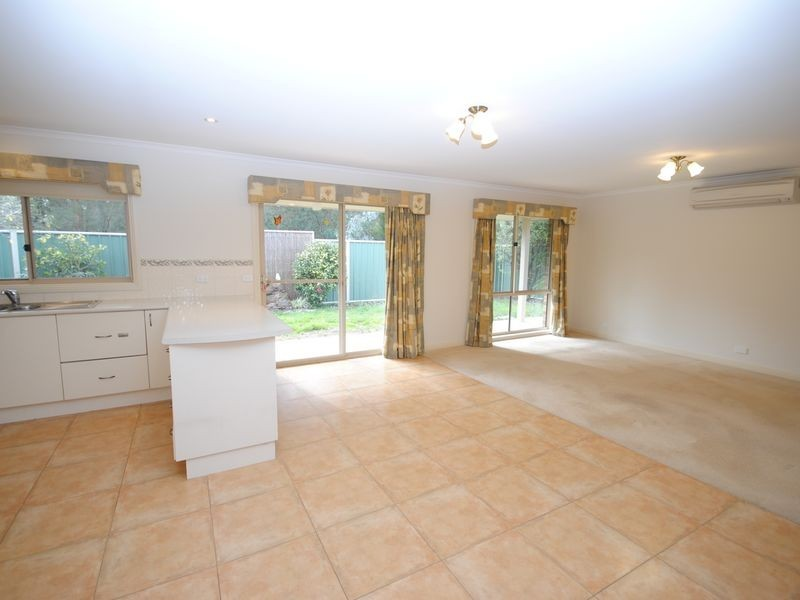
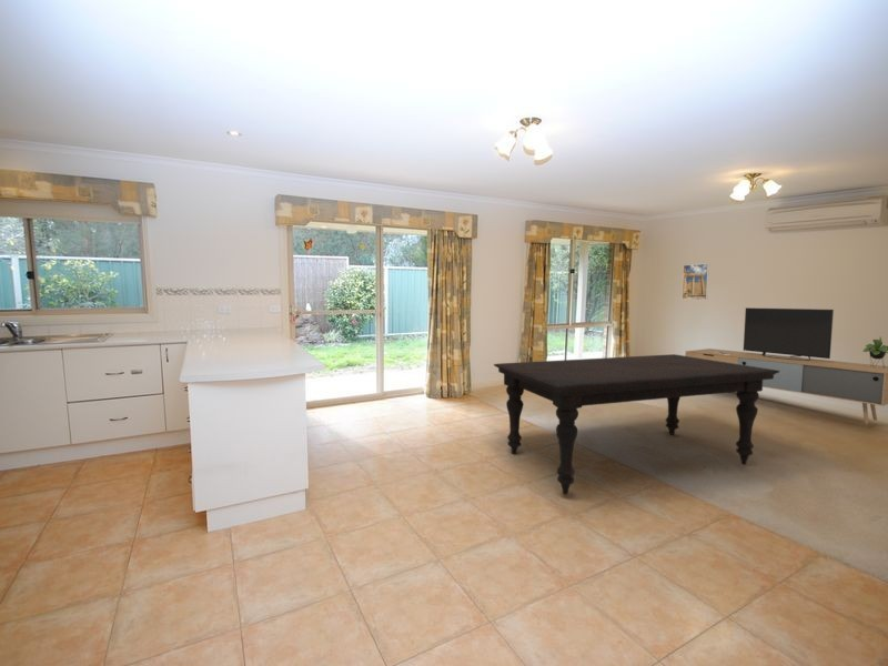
+ media console [684,306,888,425]
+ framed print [680,263,710,301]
+ dining table [493,353,780,496]
